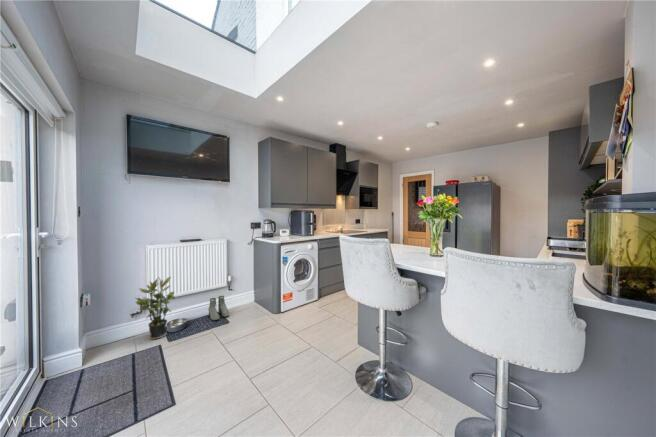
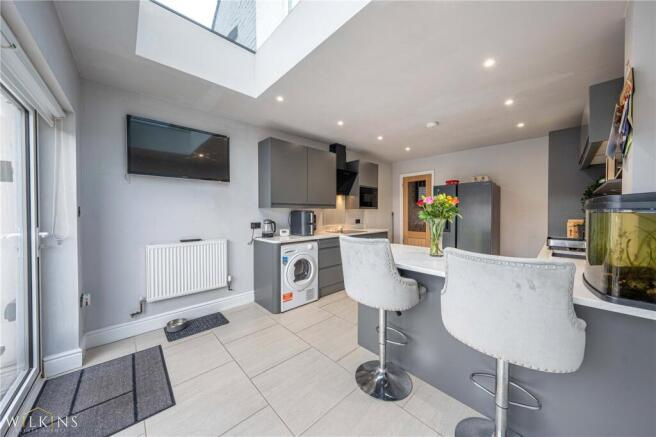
- boots [207,295,230,321]
- potted plant [135,276,176,341]
